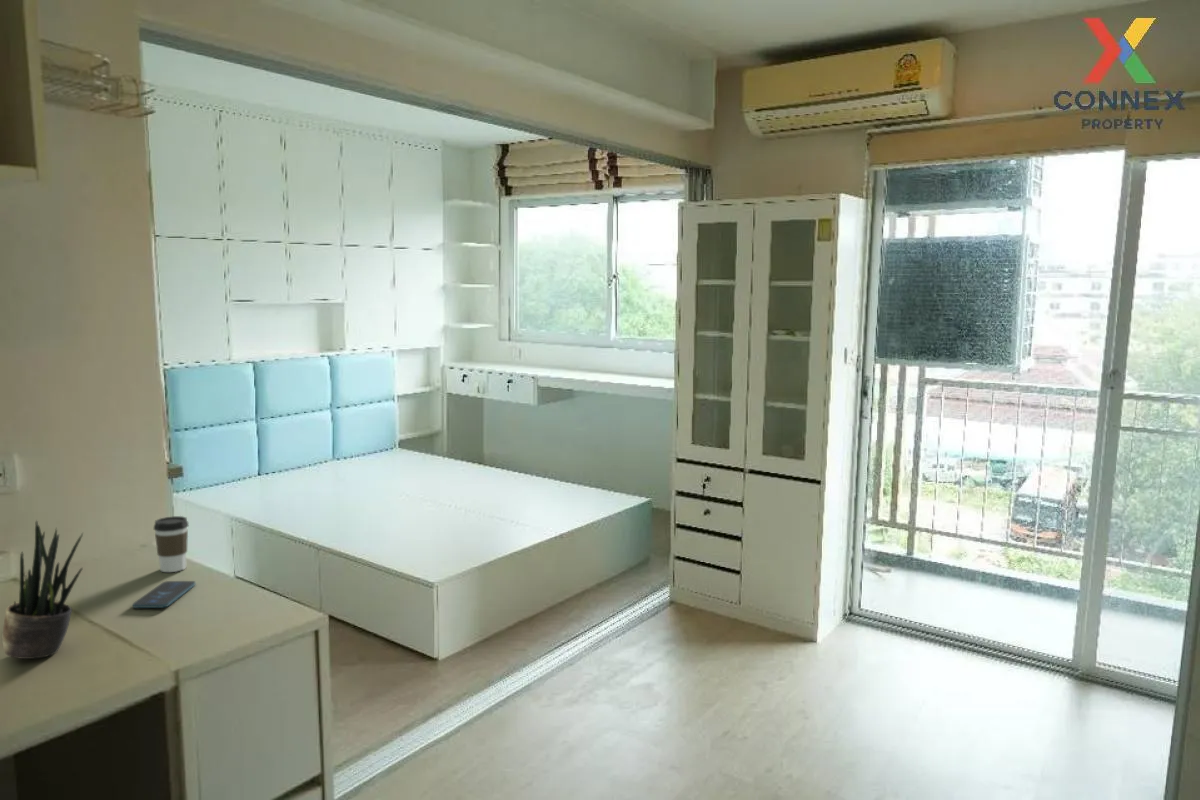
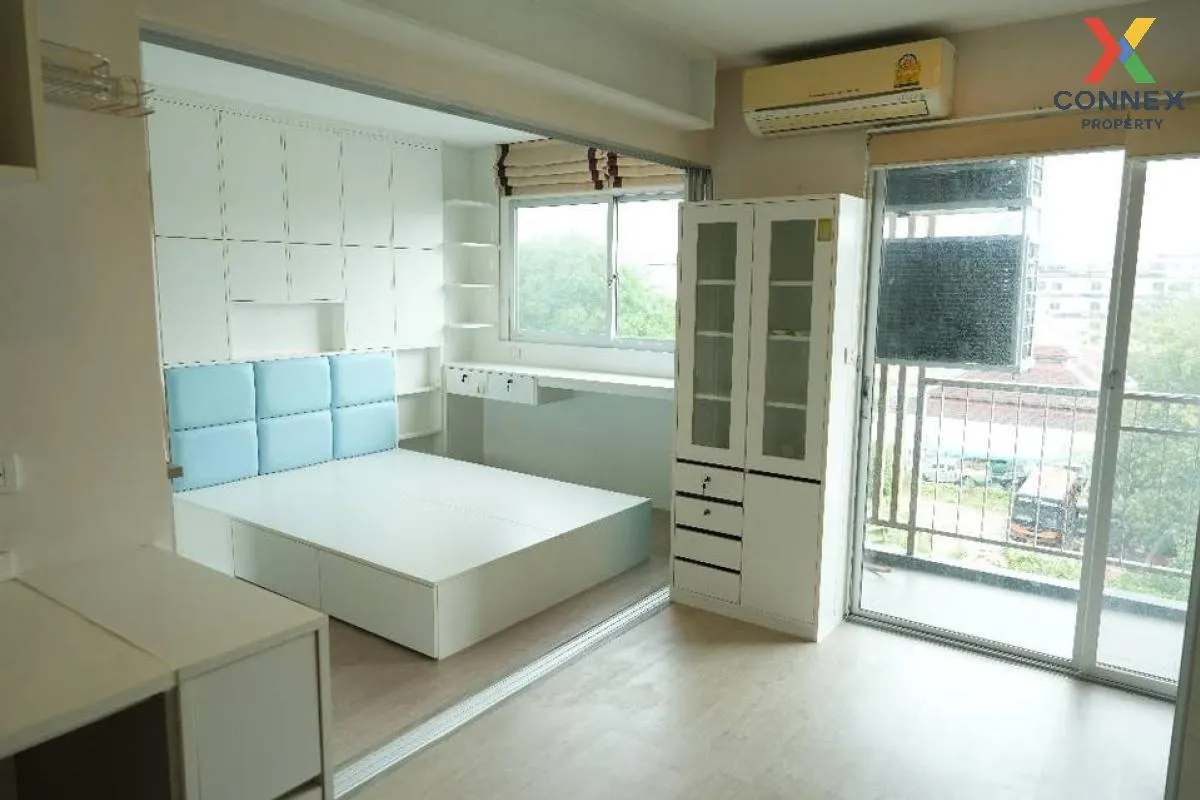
- coffee cup [153,515,190,573]
- smartphone [132,580,196,609]
- potted plant [2,519,84,660]
